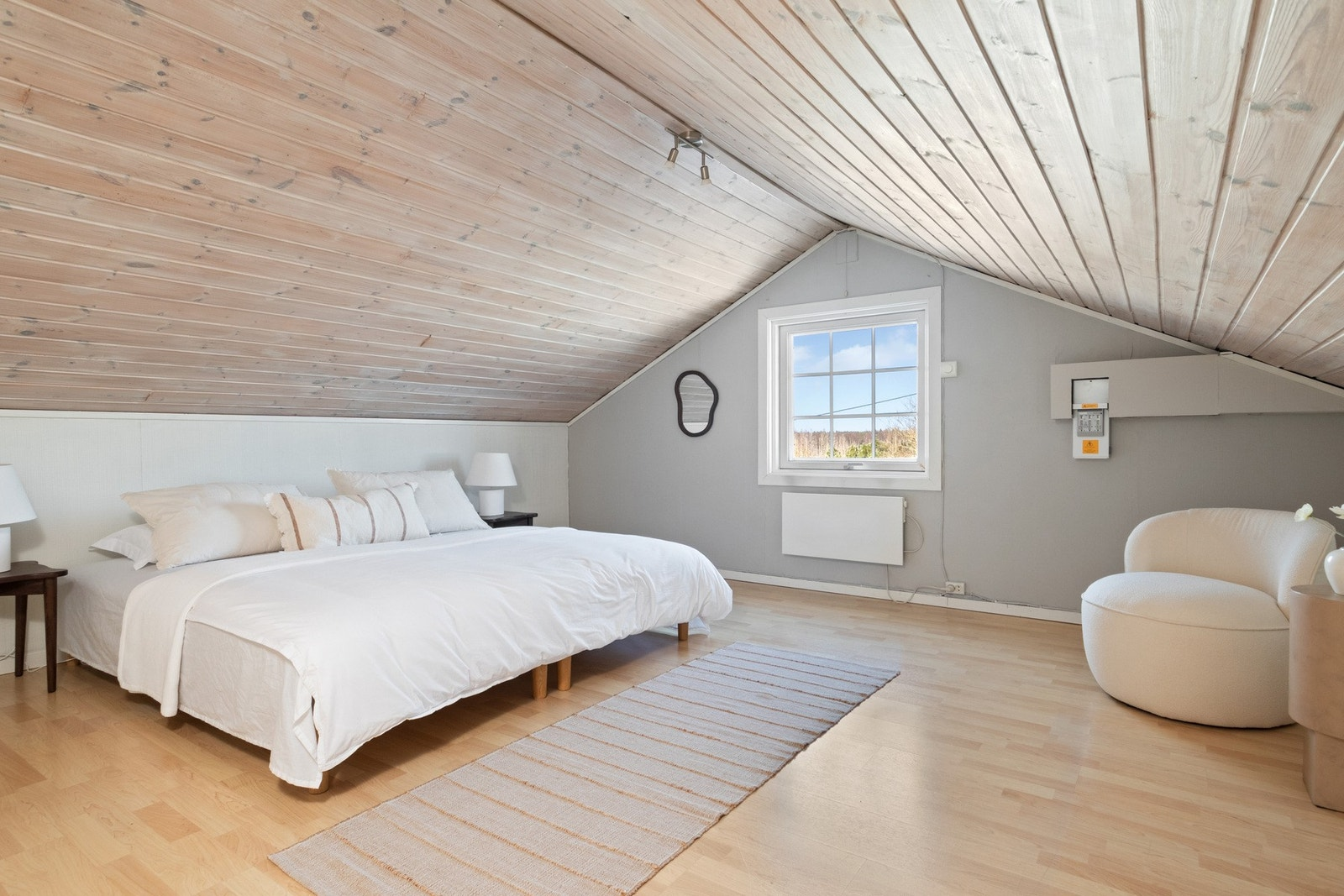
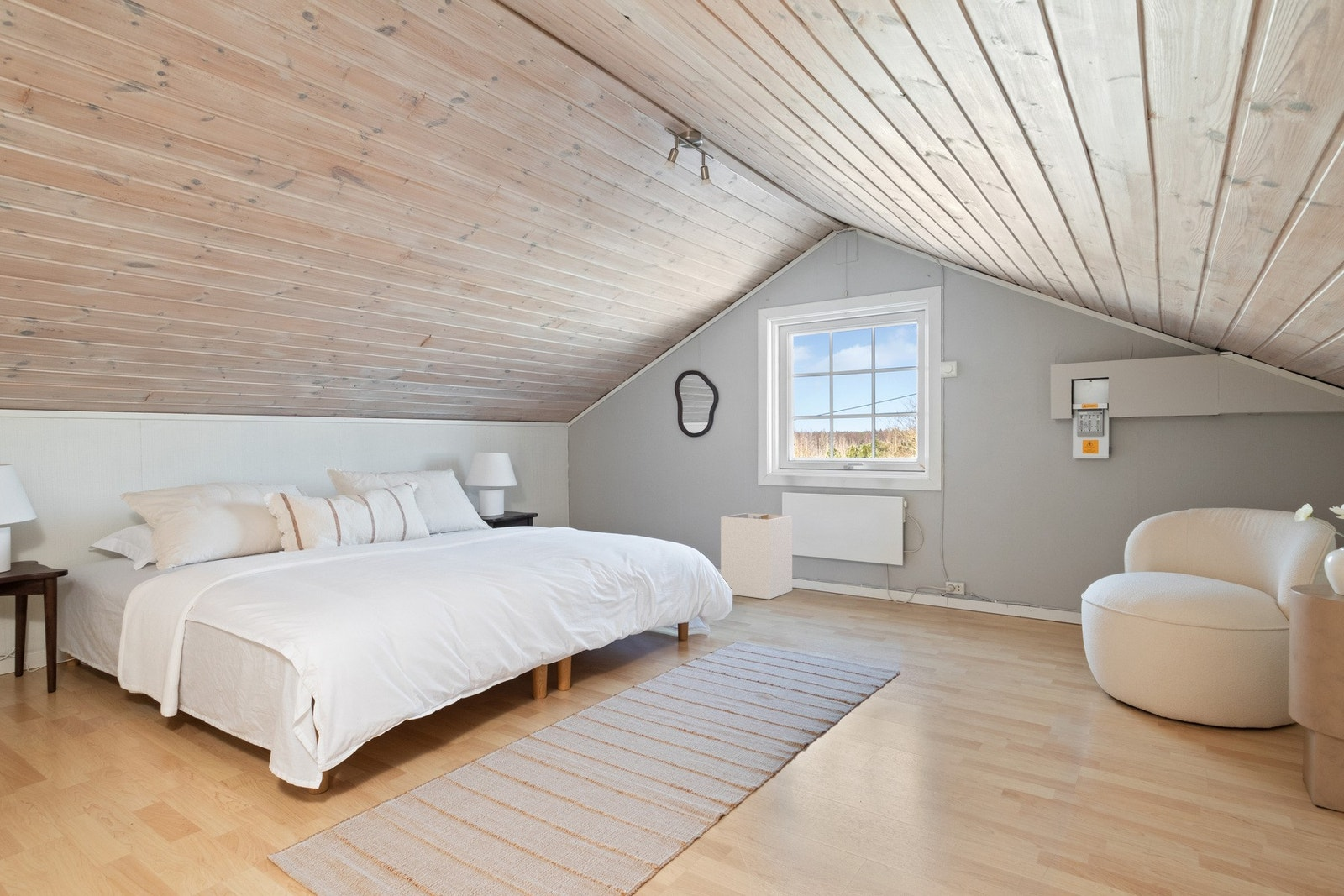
+ laundry hamper [720,512,793,600]
